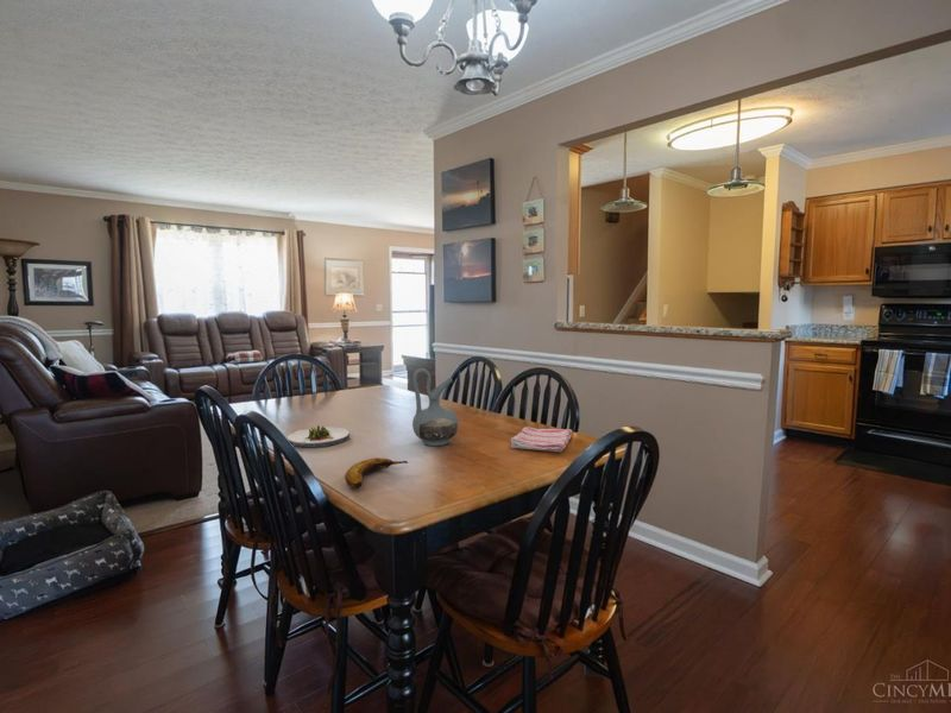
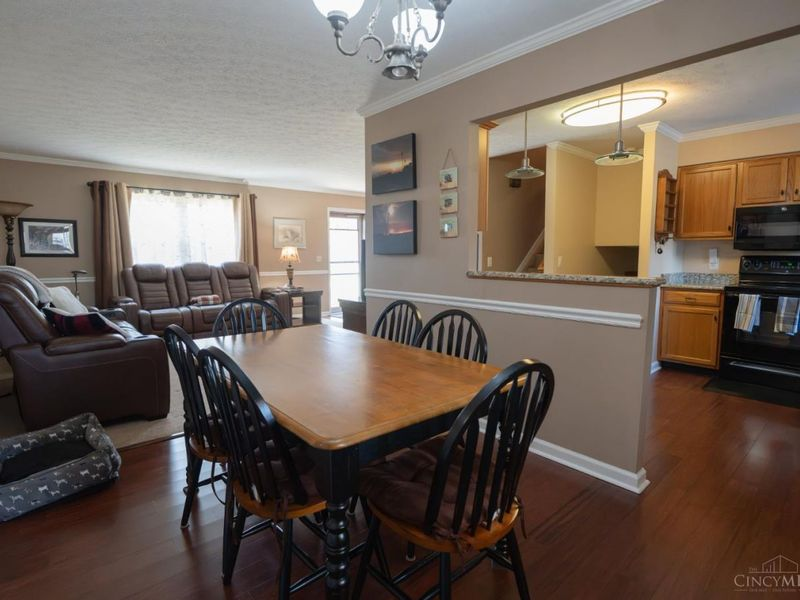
- dish towel [510,425,574,453]
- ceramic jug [411,367,459,447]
- banana [344,456,409,490]
- salad plate [286,424,351,448]
